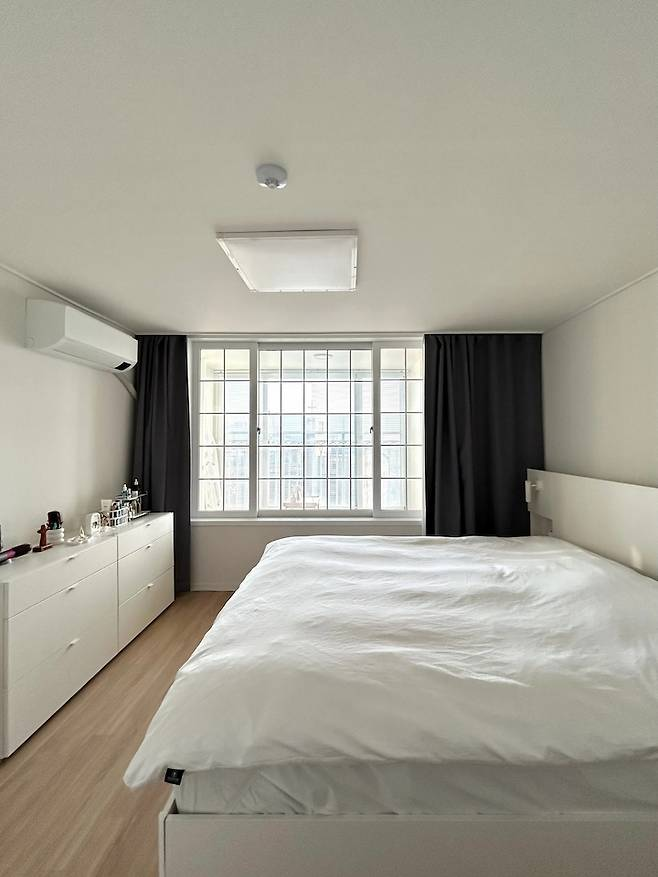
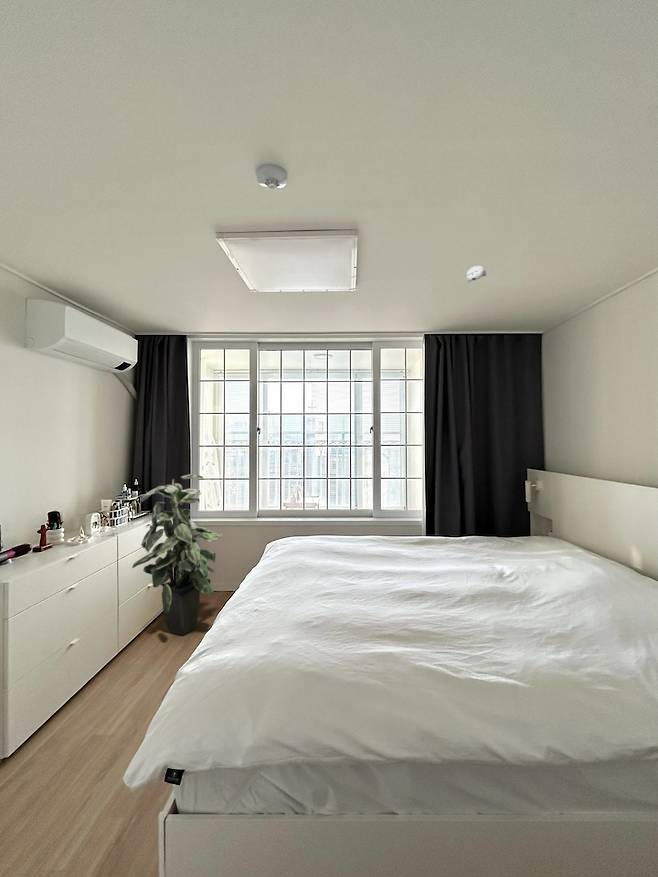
+ smoke detector [466,265,487,283]
+ indoor plant [131,474,225,637]
